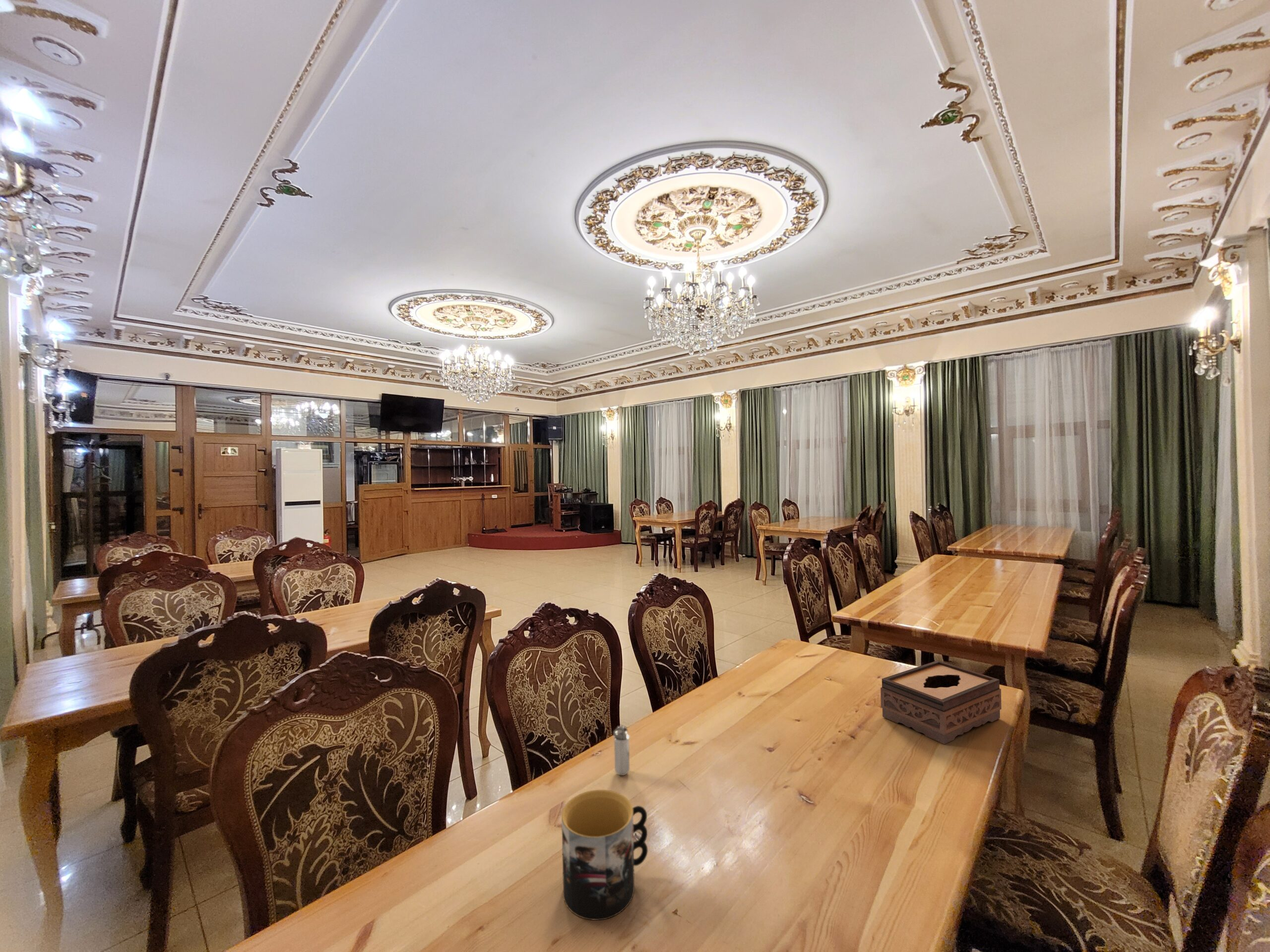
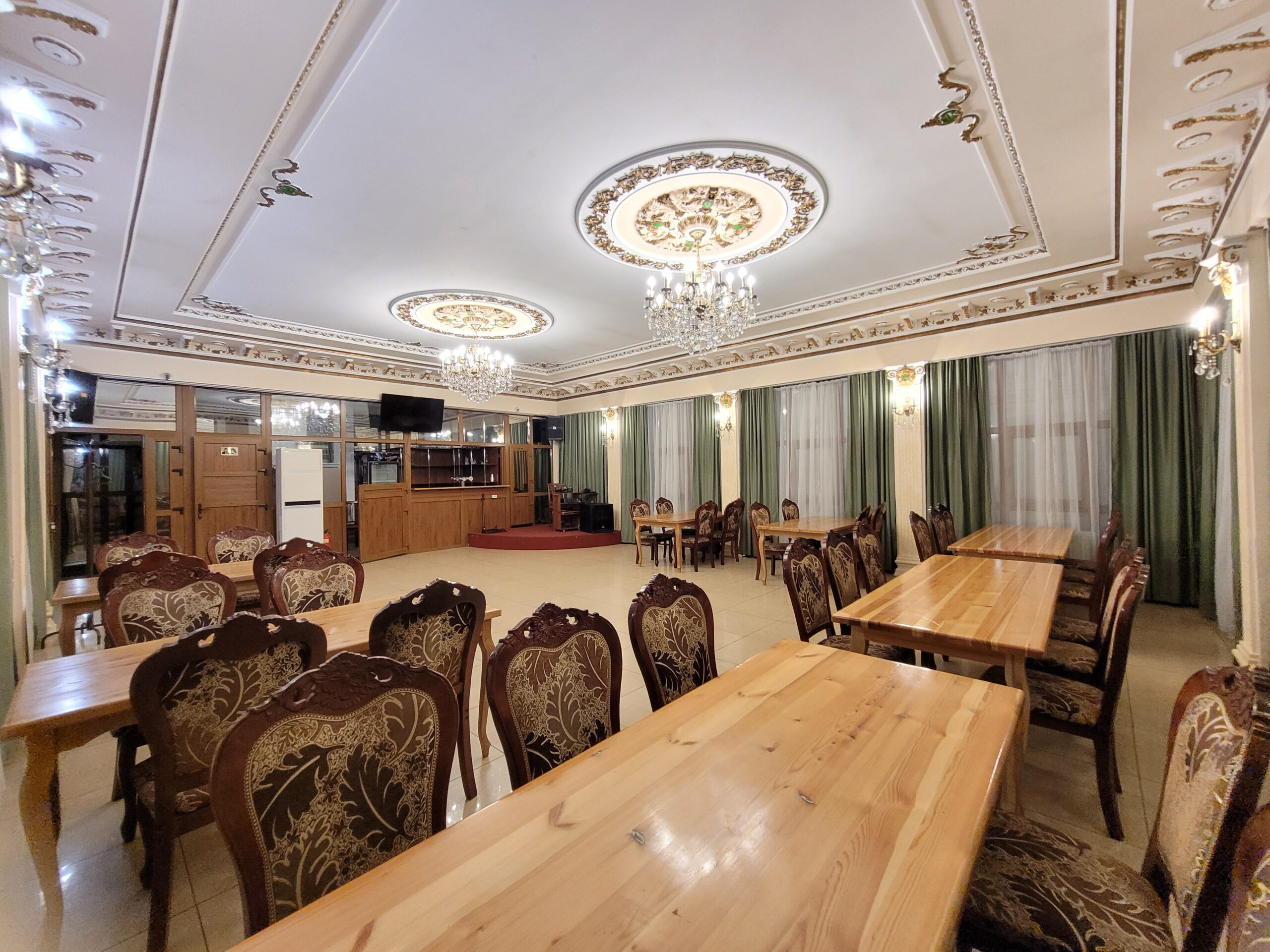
- tissue box [880,660,1002,745]
- mug [561,789,648,921]
- shaker [613,725,630,776]
